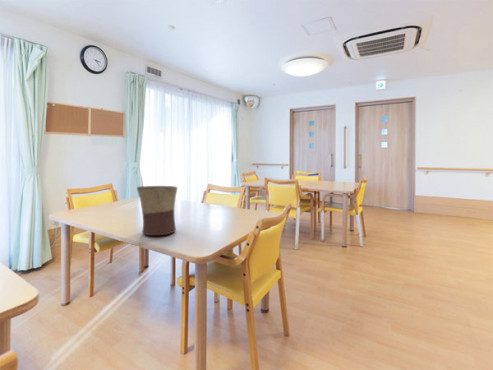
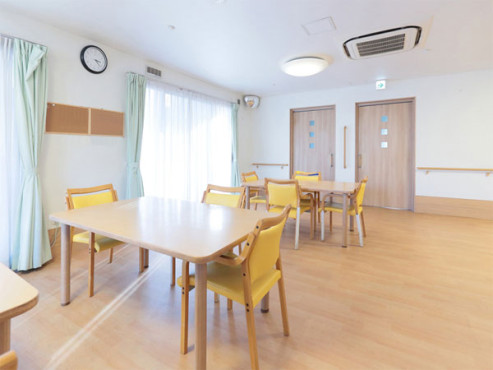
- flower pot [136,185,178,236]
